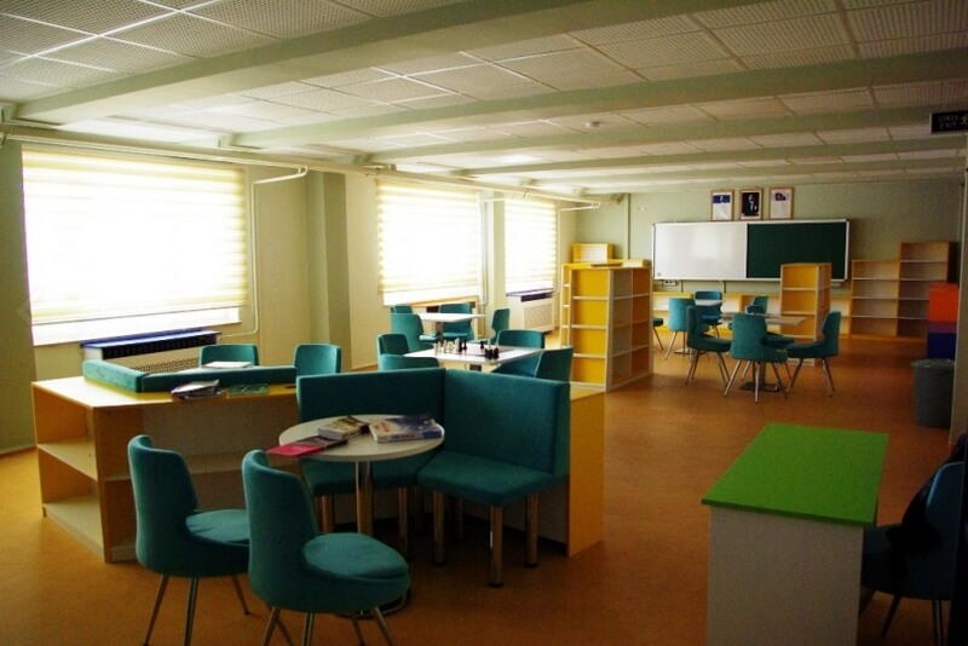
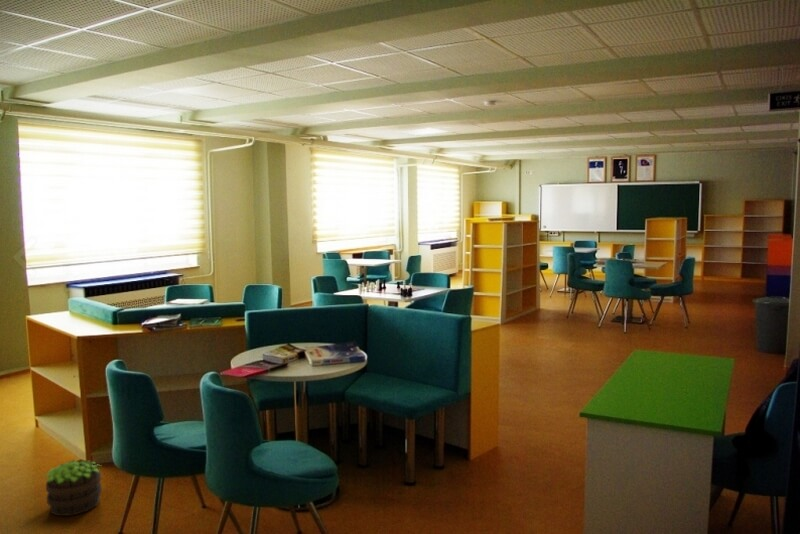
+ potted plant [43,458,103,517]
